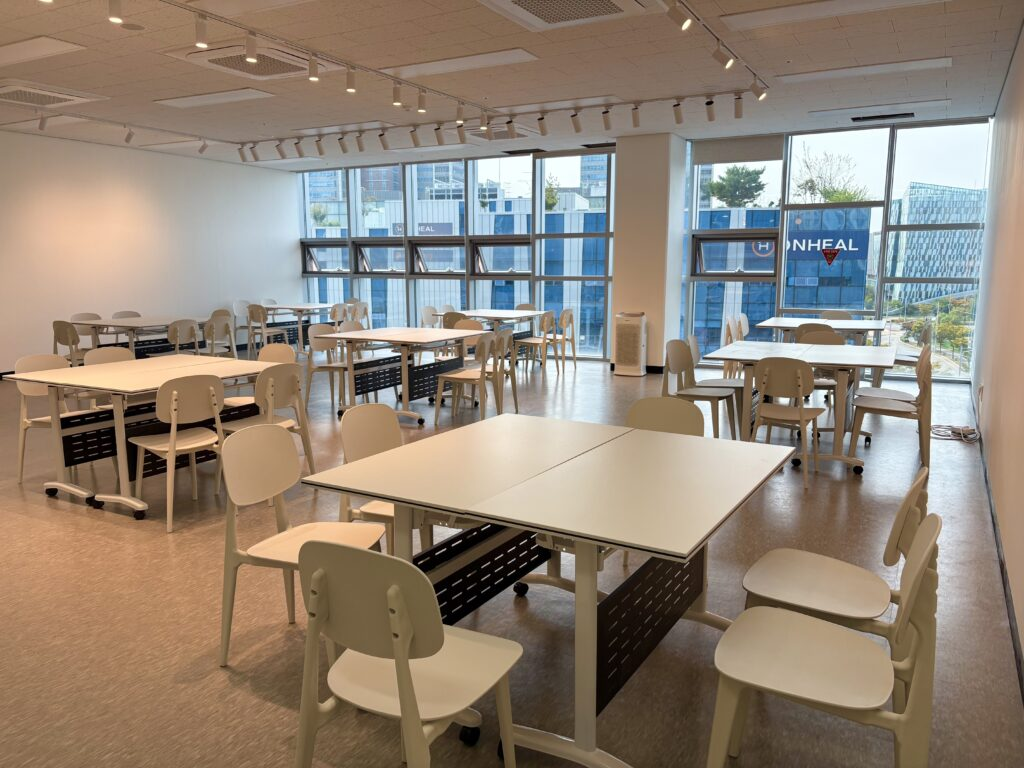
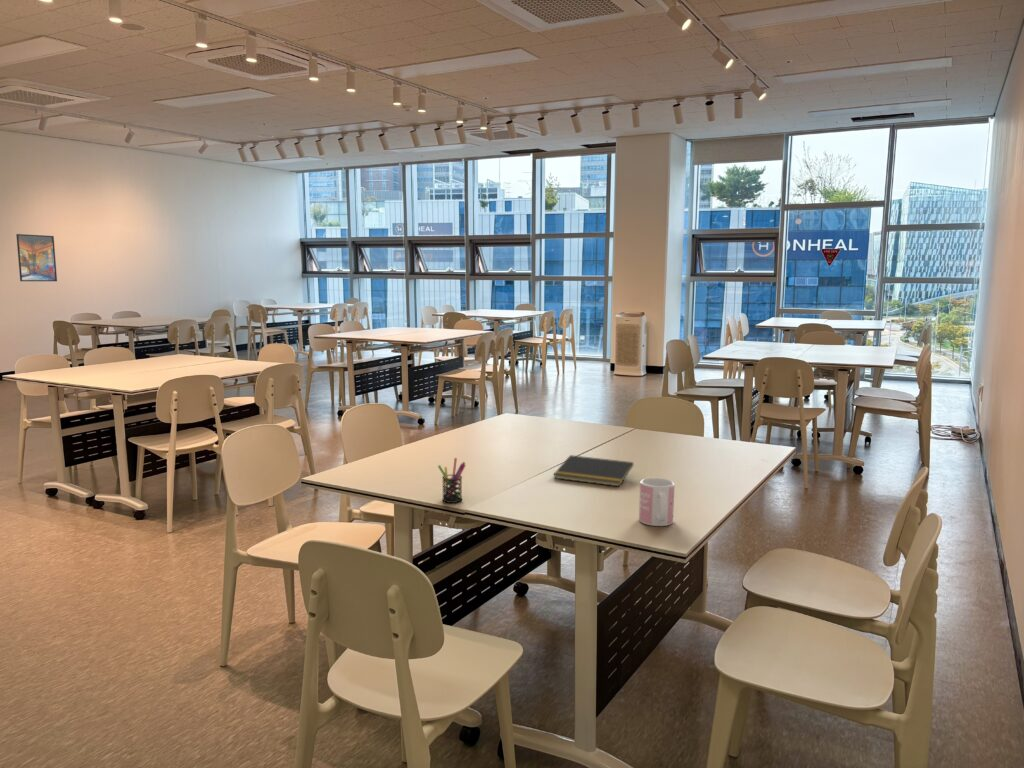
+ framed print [15,233,58,282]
+ notepad [552,454,634,487]
+ pen holder [437,457,467,504]
+ mug [638,477,676,527]
